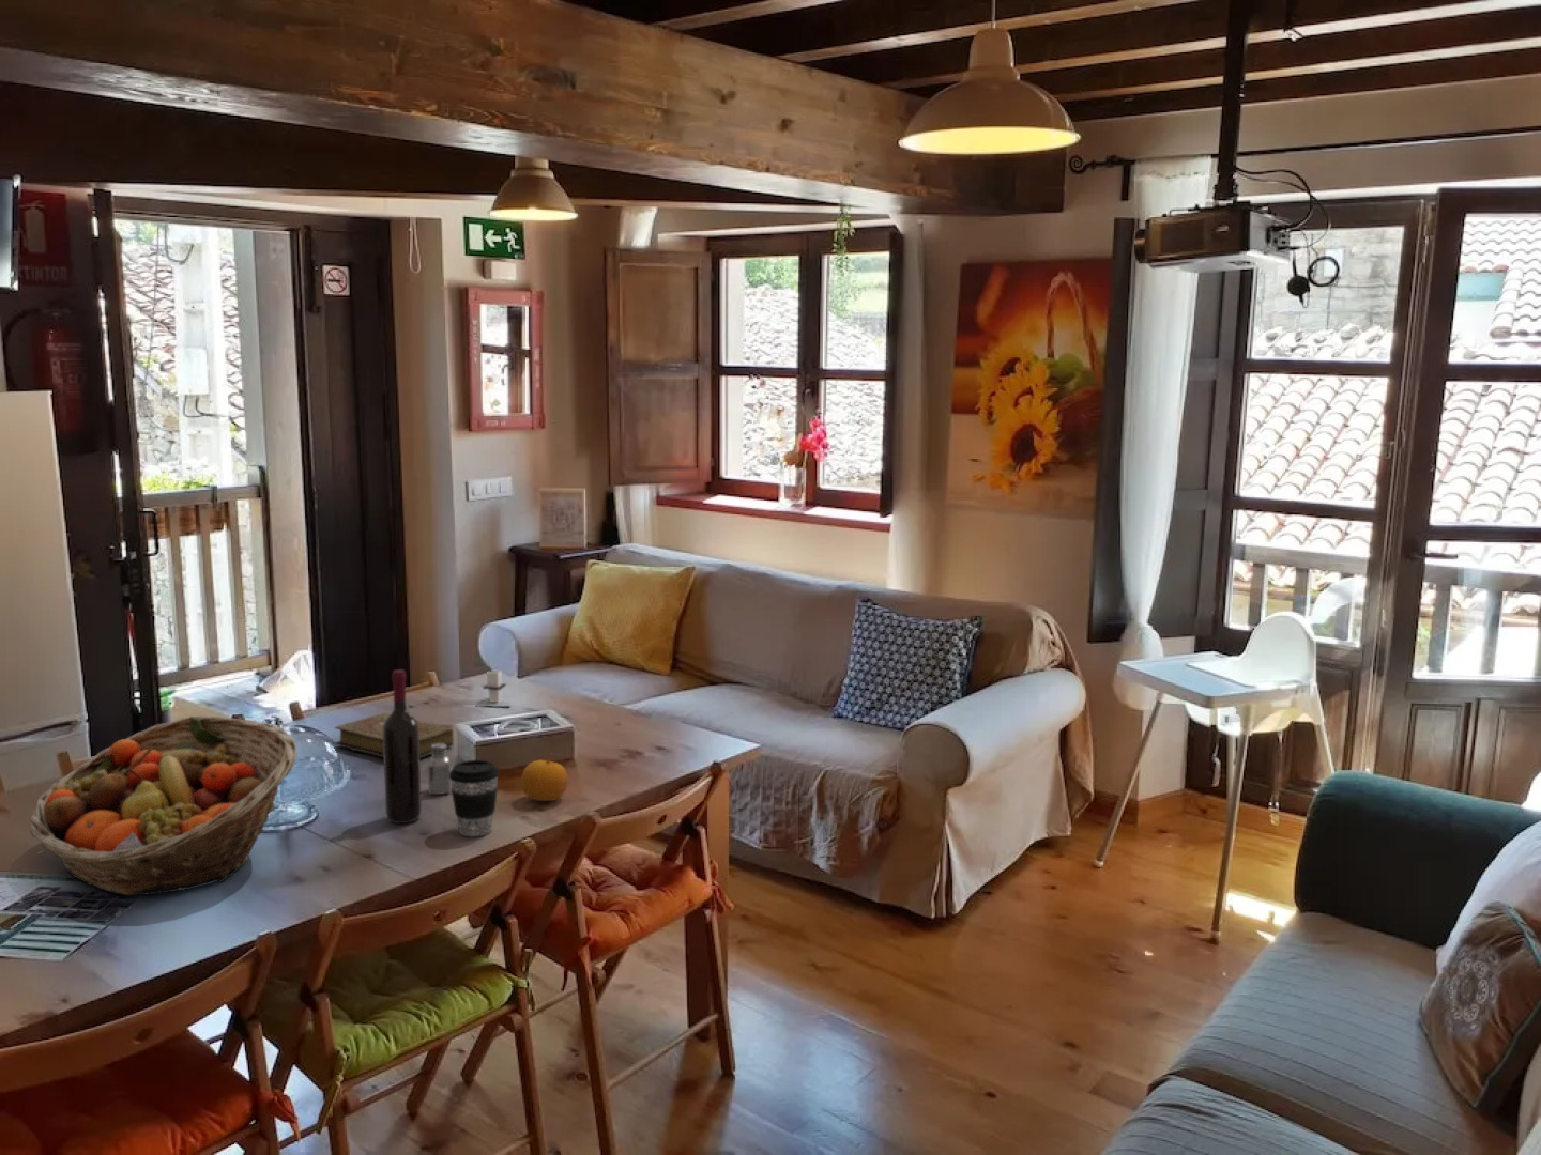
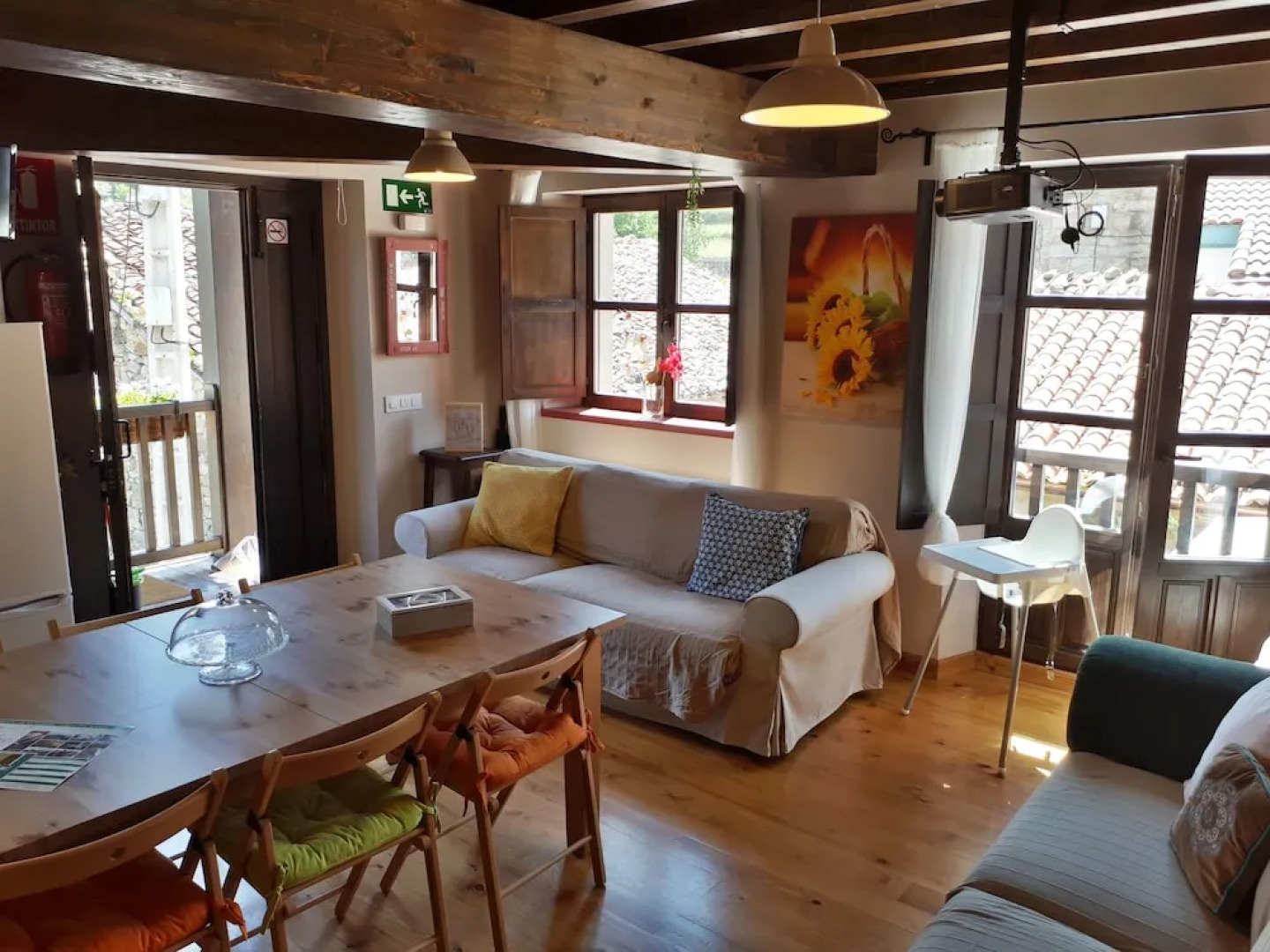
- architectural model [476,670,512,709]
- fruit [521,752,569,802]
- book [334,712,455,758]
- coffee cup [449,759,500,837]
- wine bottle [383,668,422,825]
- fruit basket [28,716,298,897]
- saltshaker [427,744,451,796]
